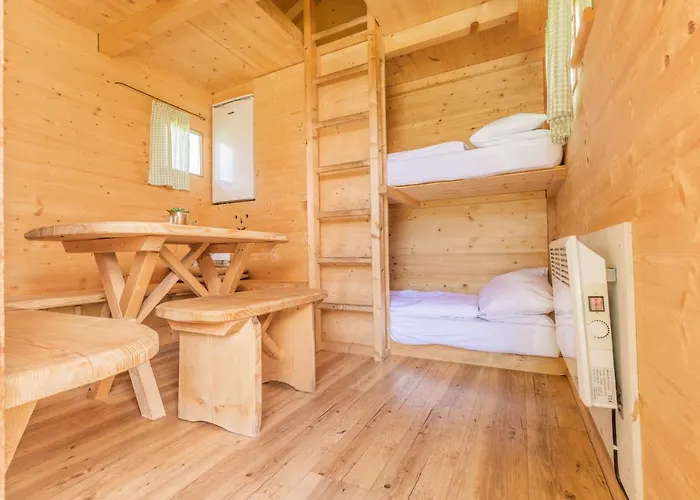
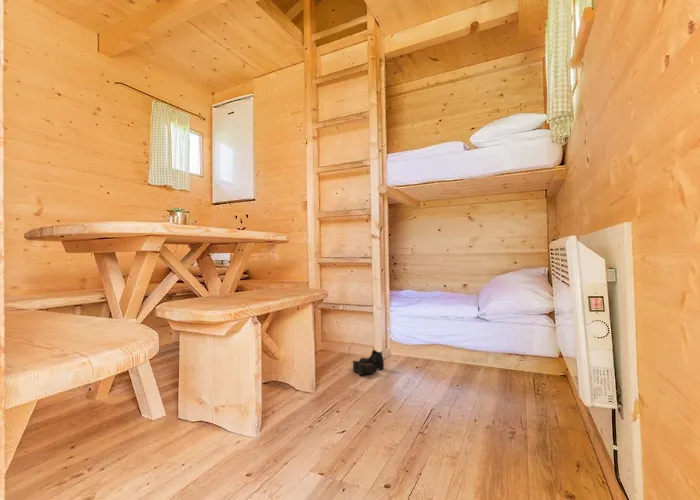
+ boots [352,348,385,376]
